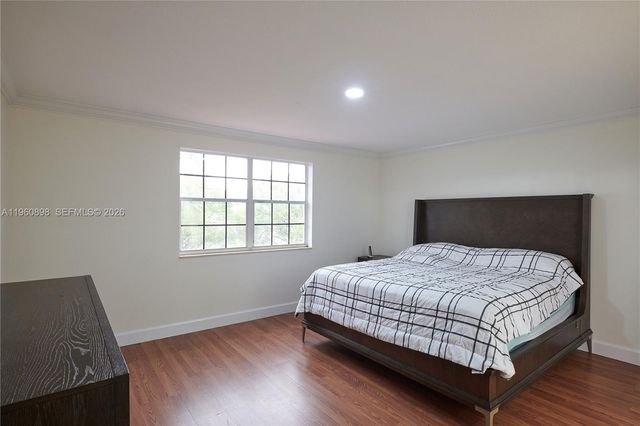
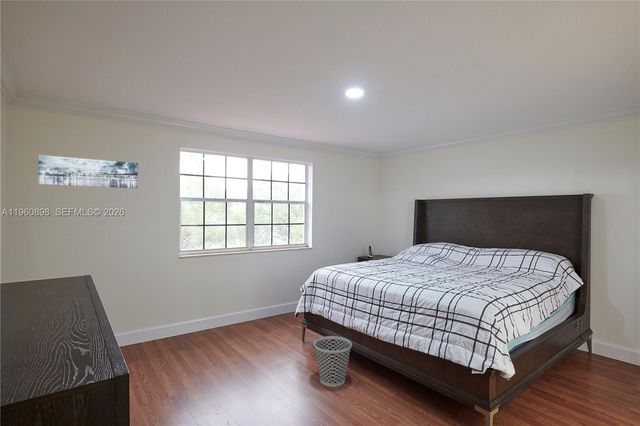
+ wastebasket [313,335,353,388]
+ wall art [38,154,139,189]
